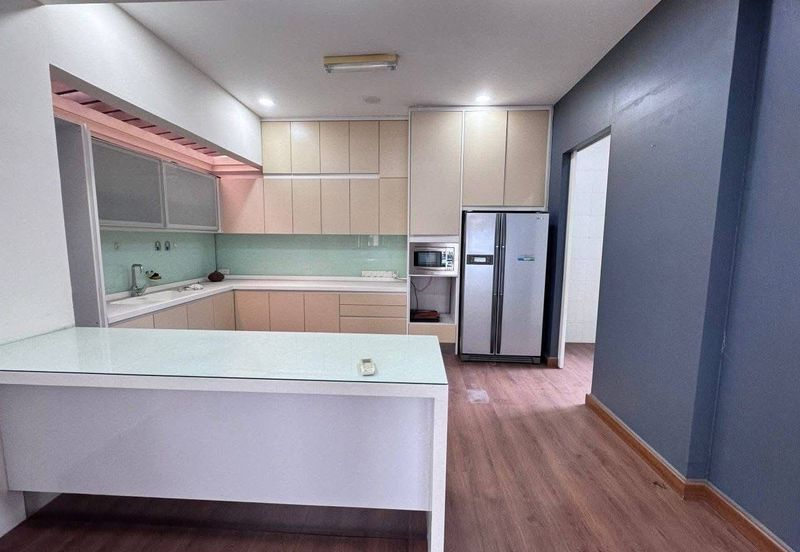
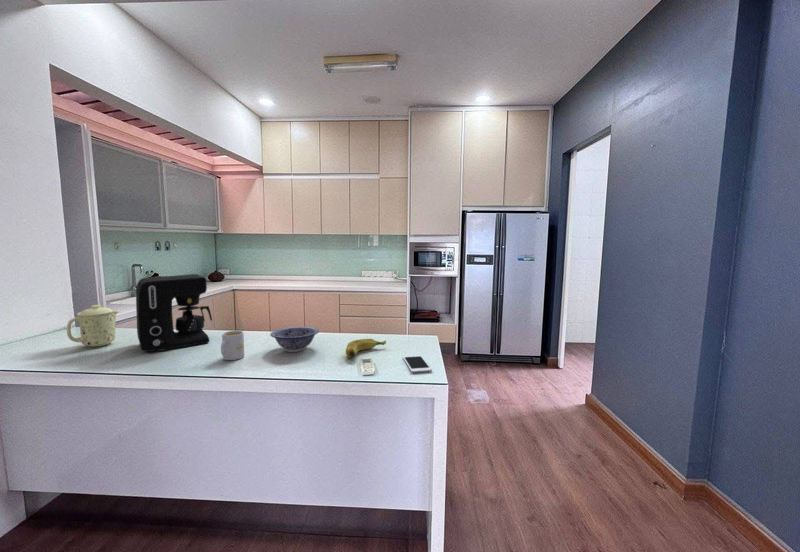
+ bowl [269,326,320,353]
+ cell phone [402,354,433,373]
+ banana [345,338,387,359]
+ mug [66,304,120,348]
+ mug [220,330,245,361]
+ coffee maker [135,273,213,353]
